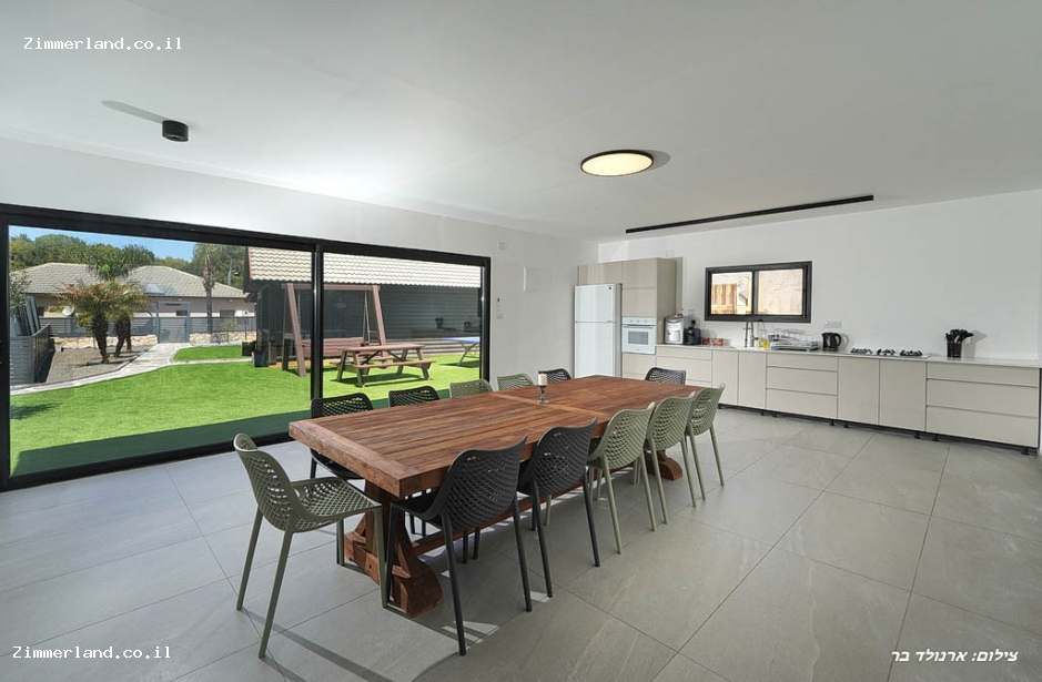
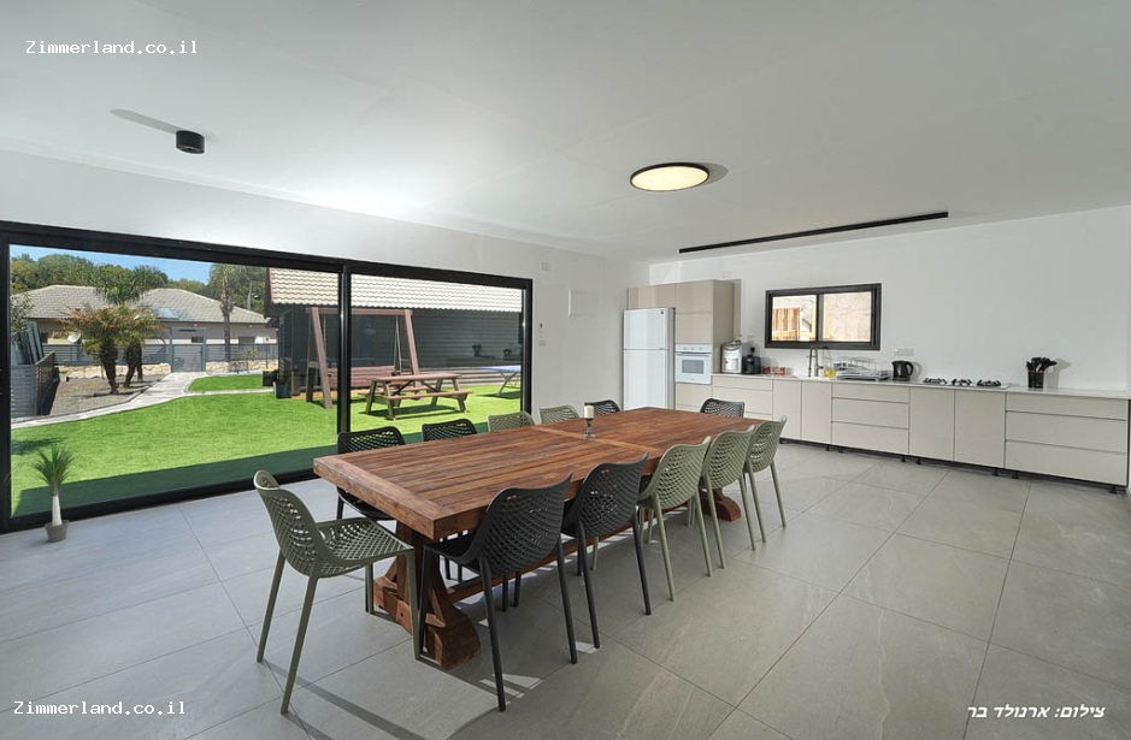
+ potted plant [4,437,100,543]
